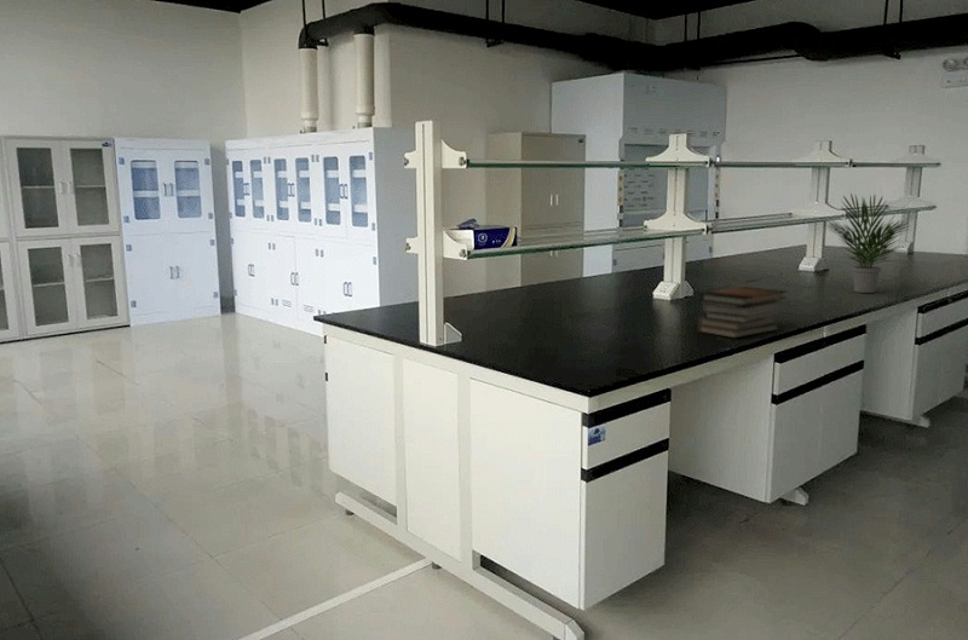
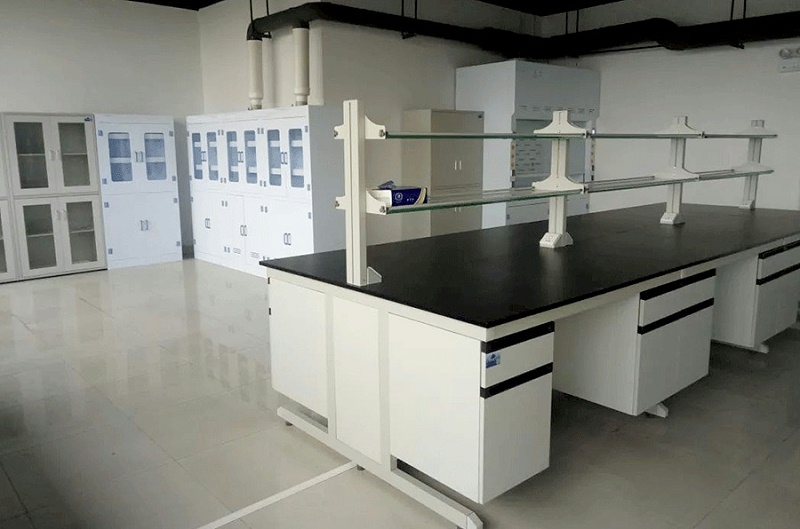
- book stack [697,286,788,339]
- potted plant [822,192,915,294]
